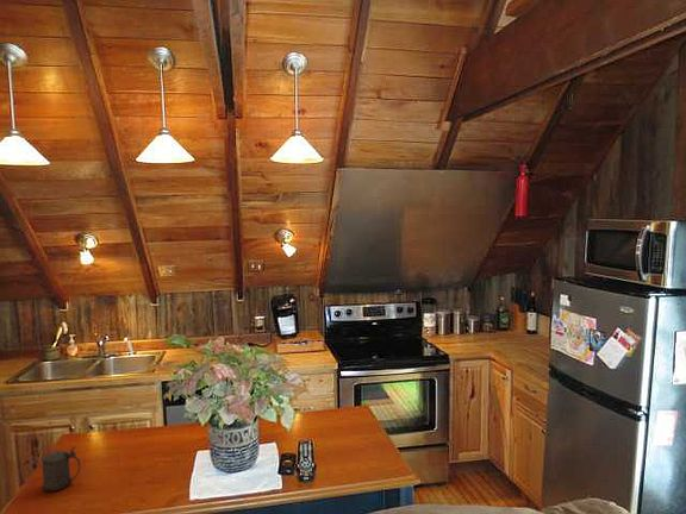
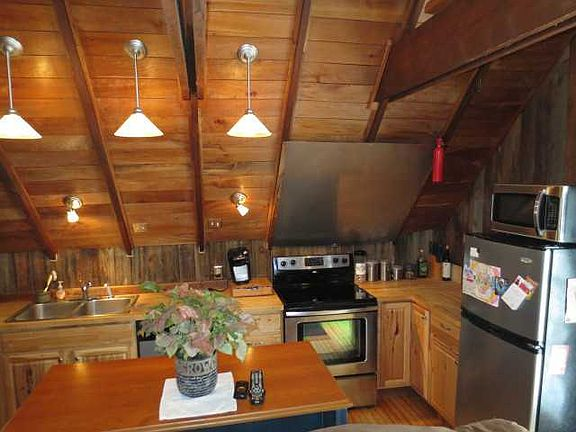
- beer stein [40,445,81,493]
